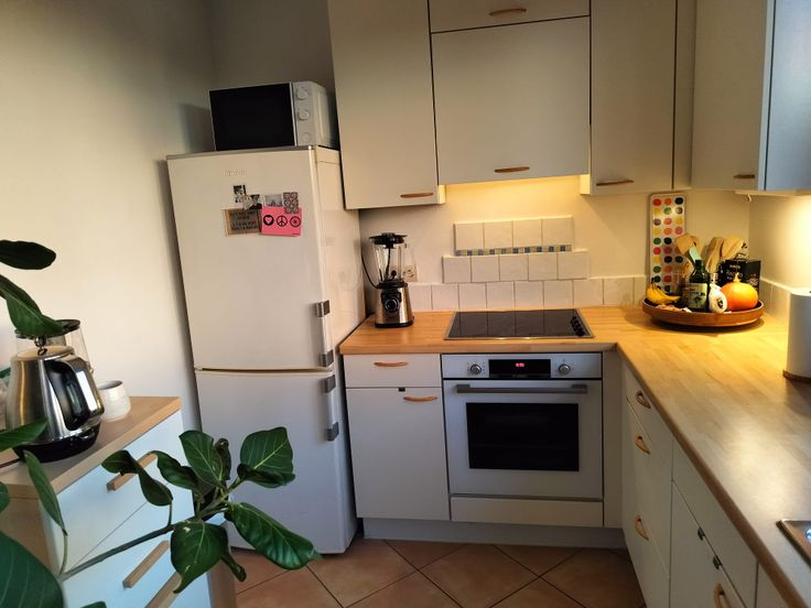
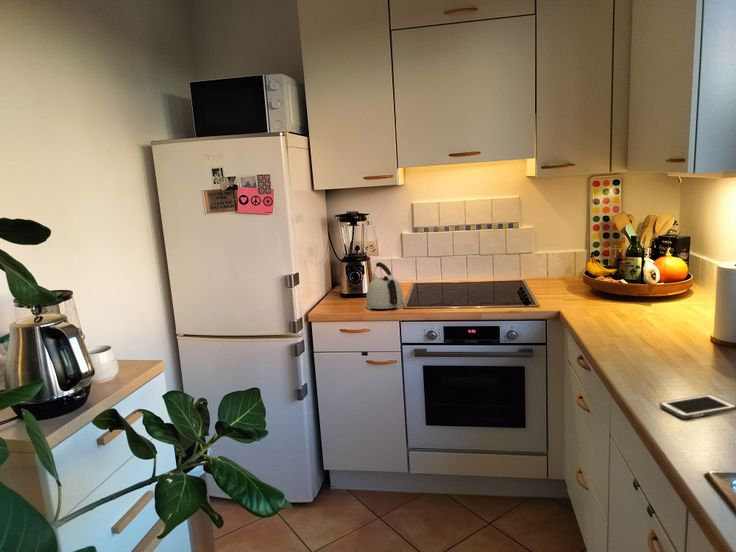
+ cell phone [659,393,736,420]
+ kettle [365,261,405,310]
